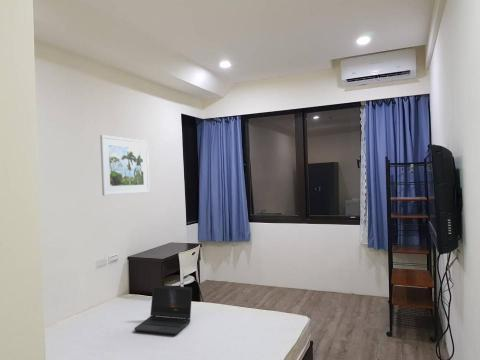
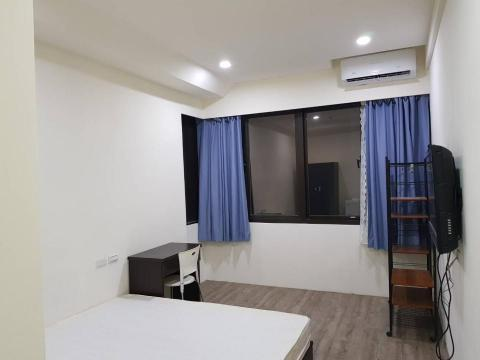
- laptop computer [133,284,193,336]
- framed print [99,134,150,197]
